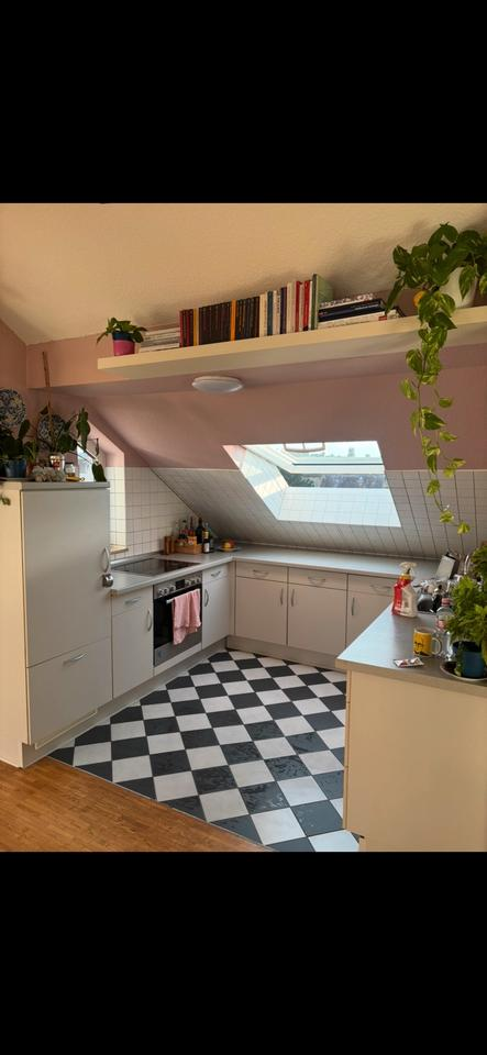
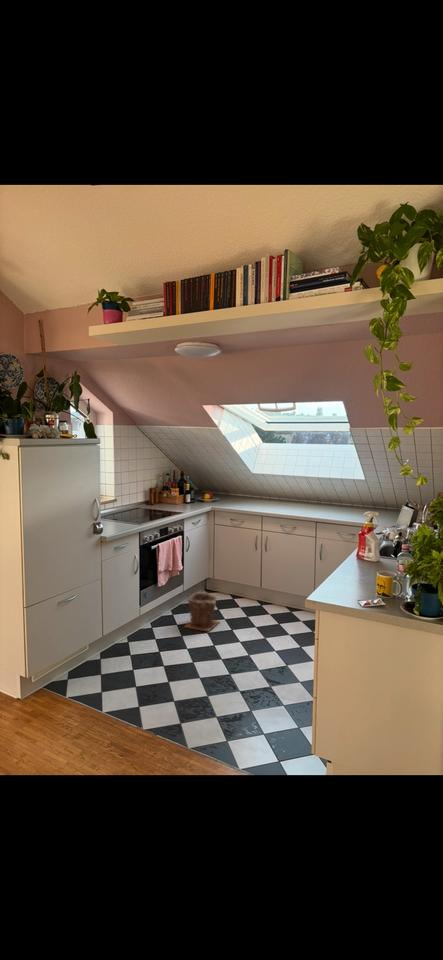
+ plant pot [183,592,221,632]
